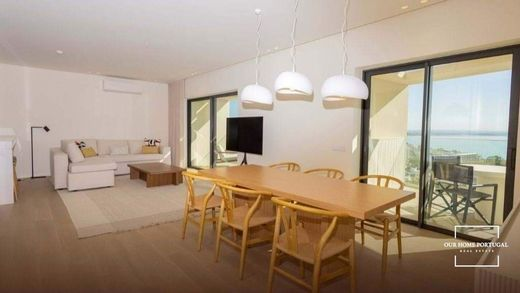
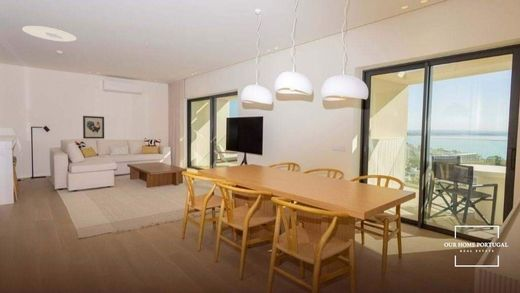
+ ceiling light [21,25,77,43]
+ wall art [82,115,105,140]
